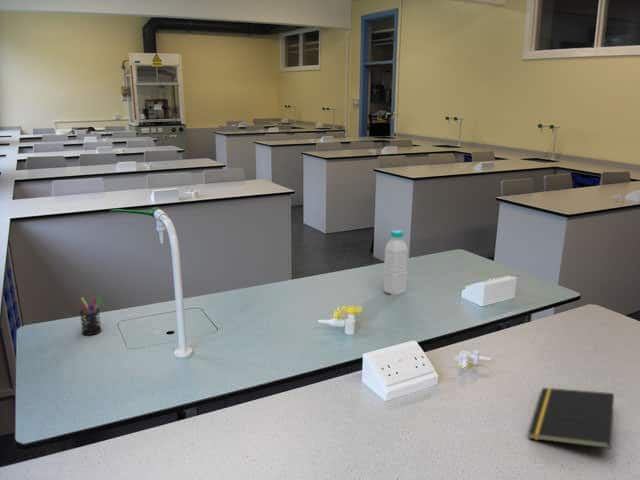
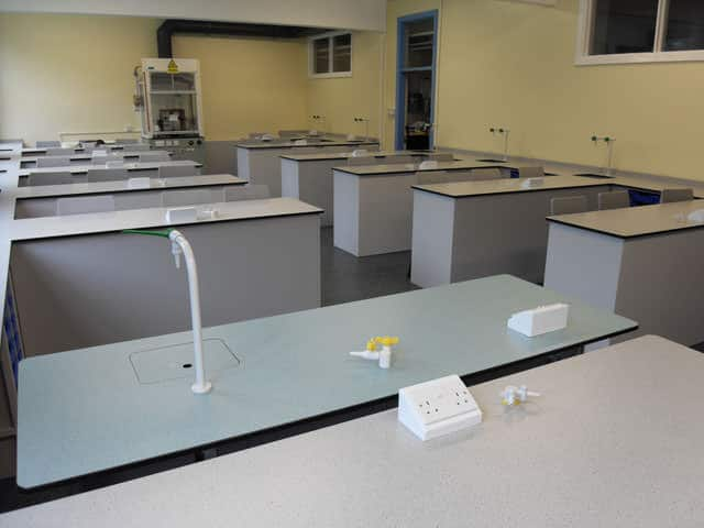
- notepad [527,387,615,450]
- plastic bottle [383,229,409,296]
- pen holder [79,296,103,336]
